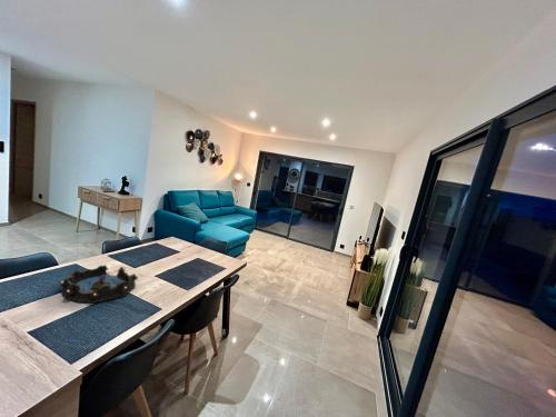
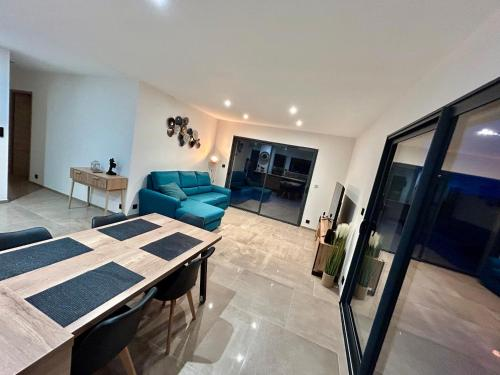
- decorative bowl [59,264,139,304]
